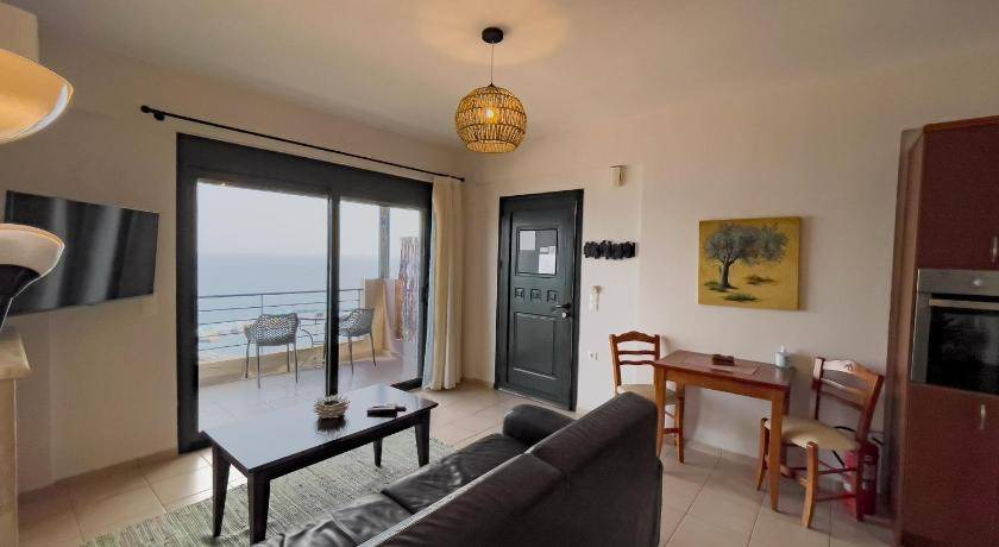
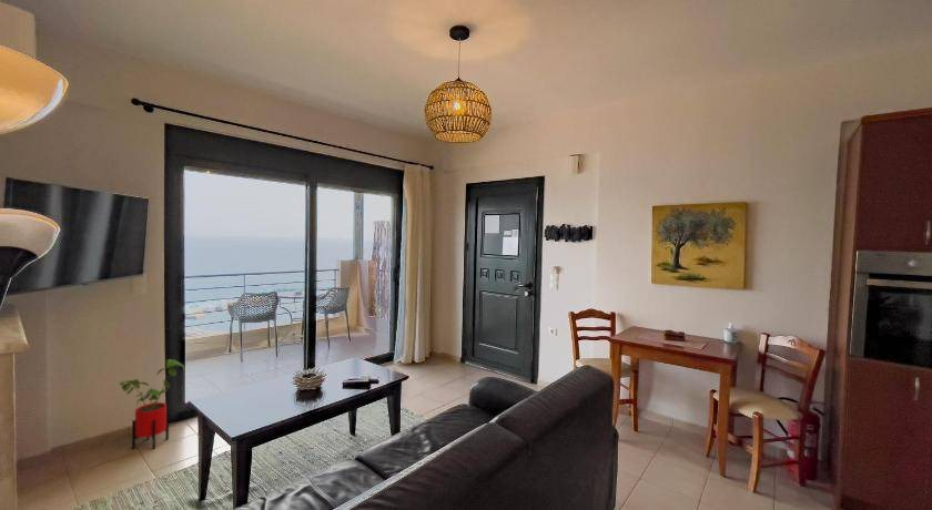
+ house plant [119,358,185,450]
